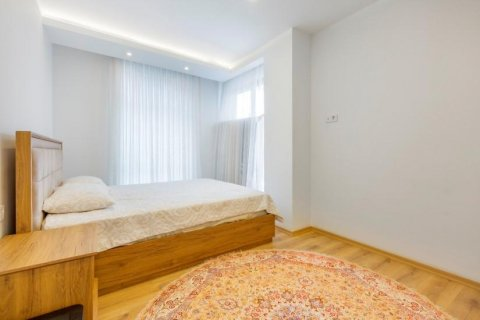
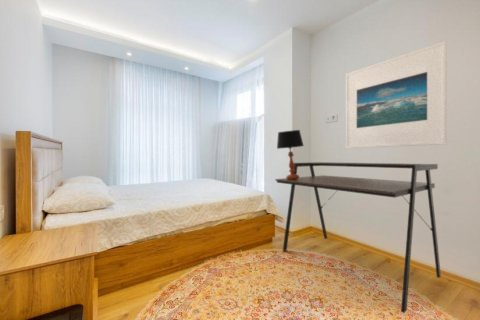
+ table lamp [276,129,305,180]
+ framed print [345,40,448,149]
+ desk [274,161,442,314]
